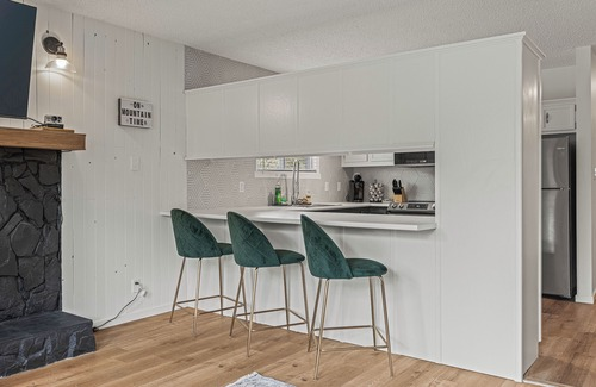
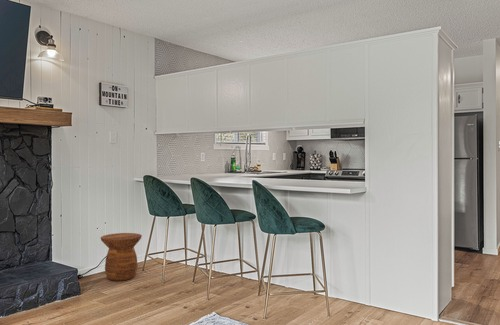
+ side table [100,232,143,282]
